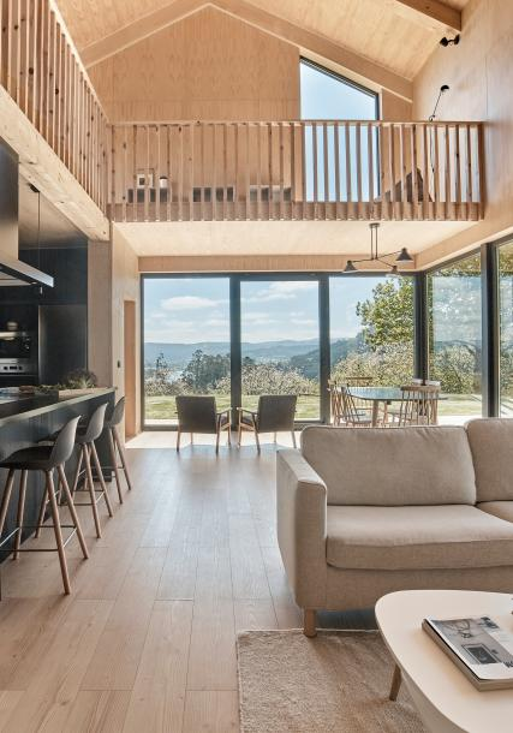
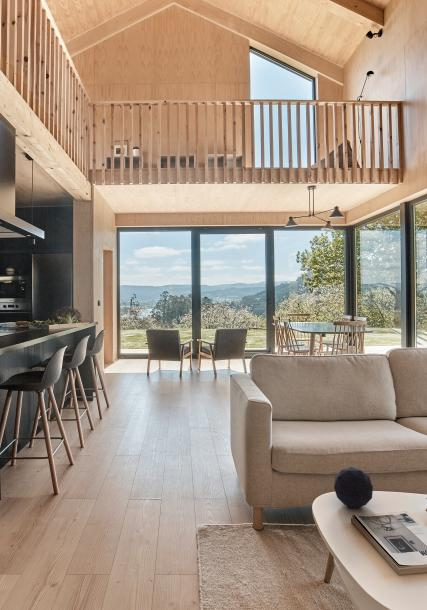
+ decorative orb [333,466,374,509]
